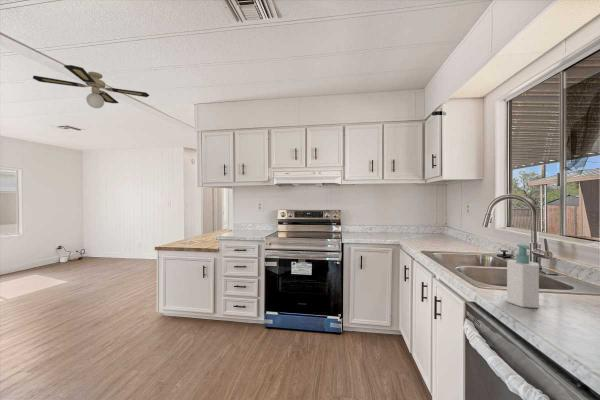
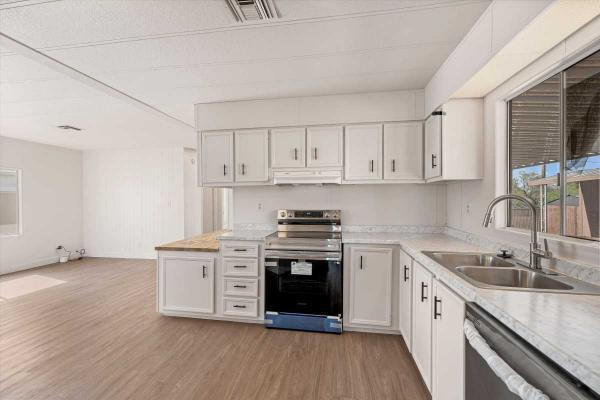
- ceiling fan [32,64,150,109]
- soap bottle [506,243,540,309]
